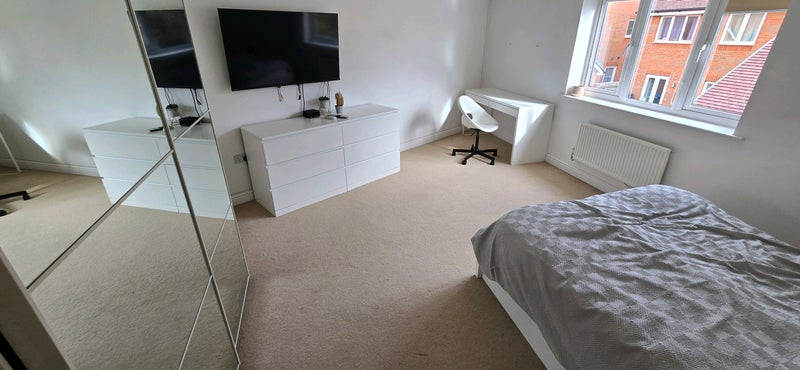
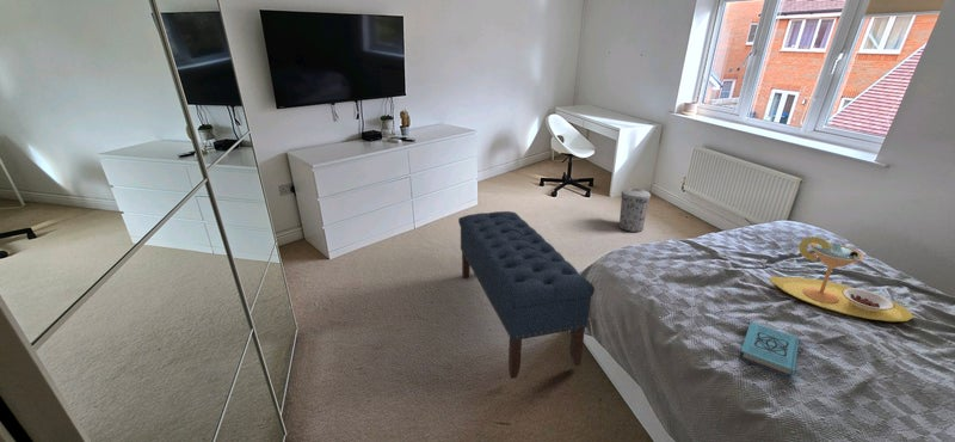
+ trash can [617,188,652,233]
+ bench [457,210,596,380]
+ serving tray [769,235,914,323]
+ book [738,320,800,379]
